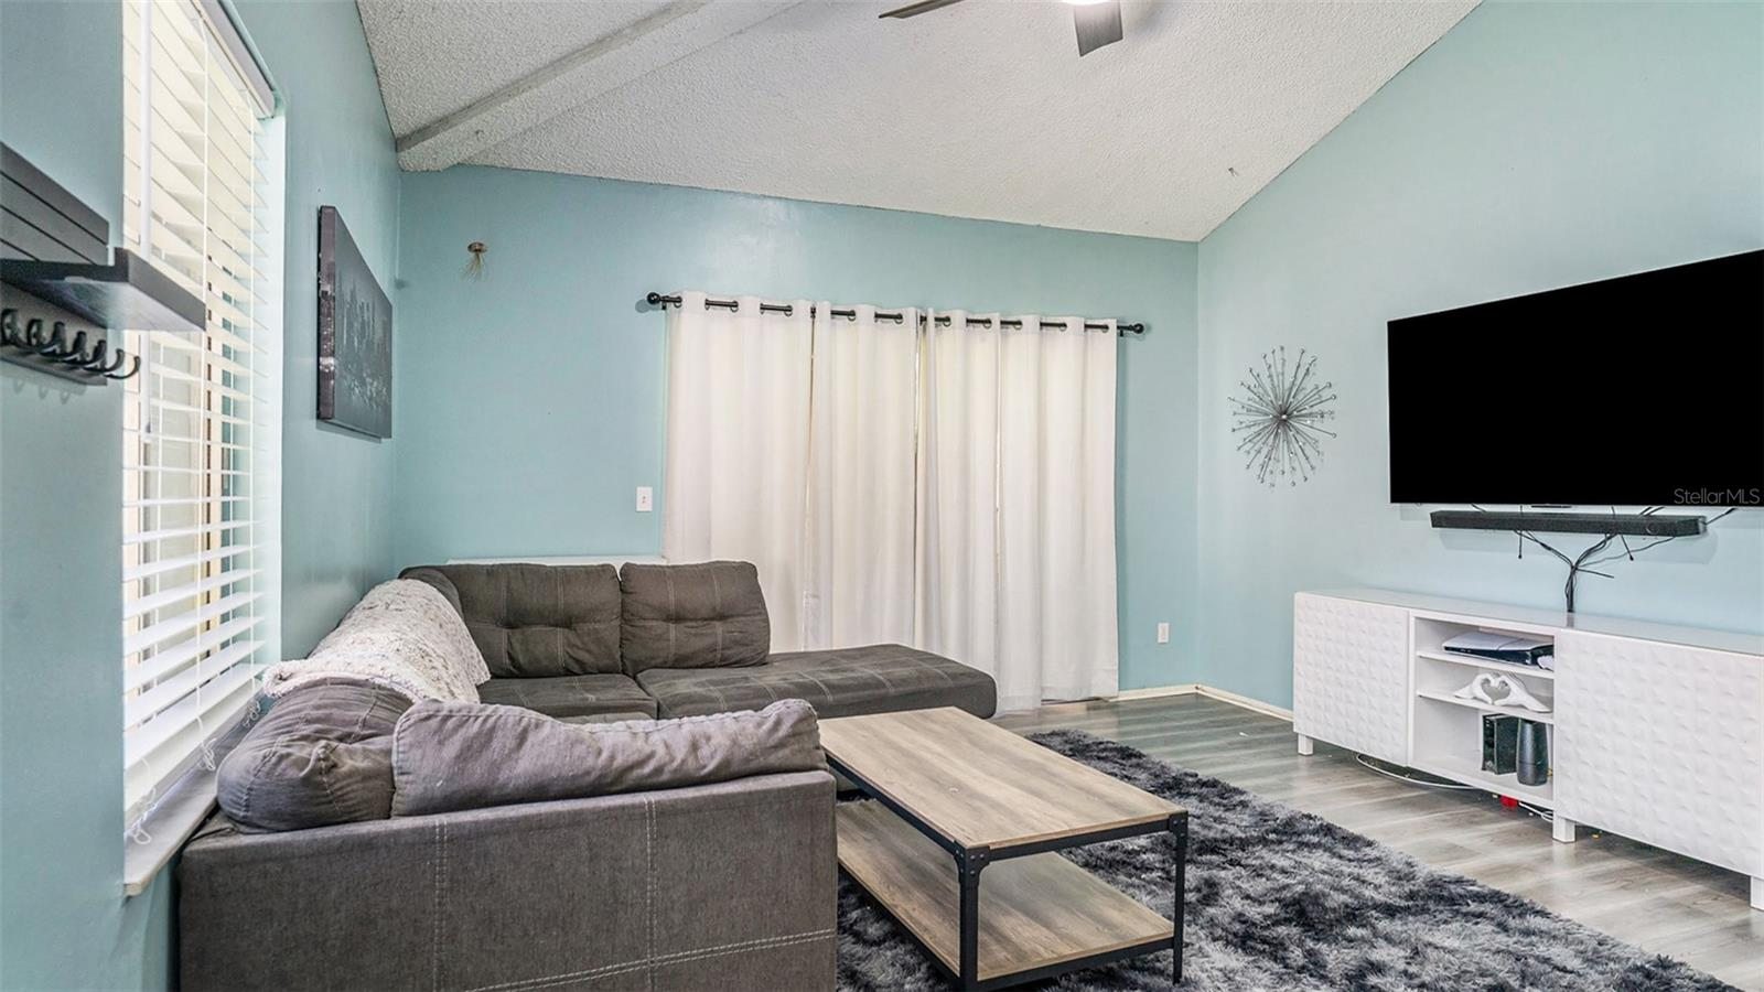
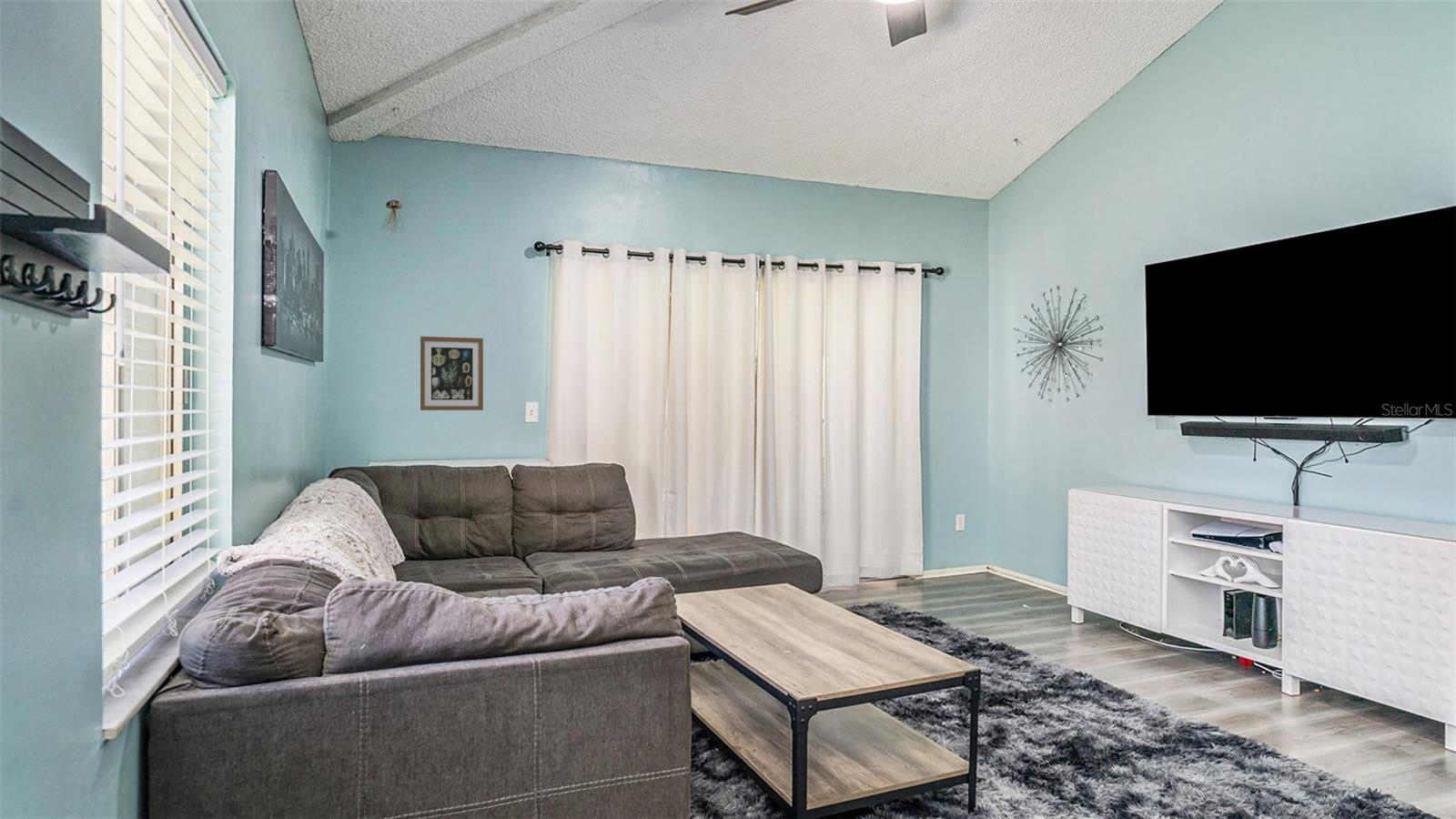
+ wall art [420,336,484,411]
